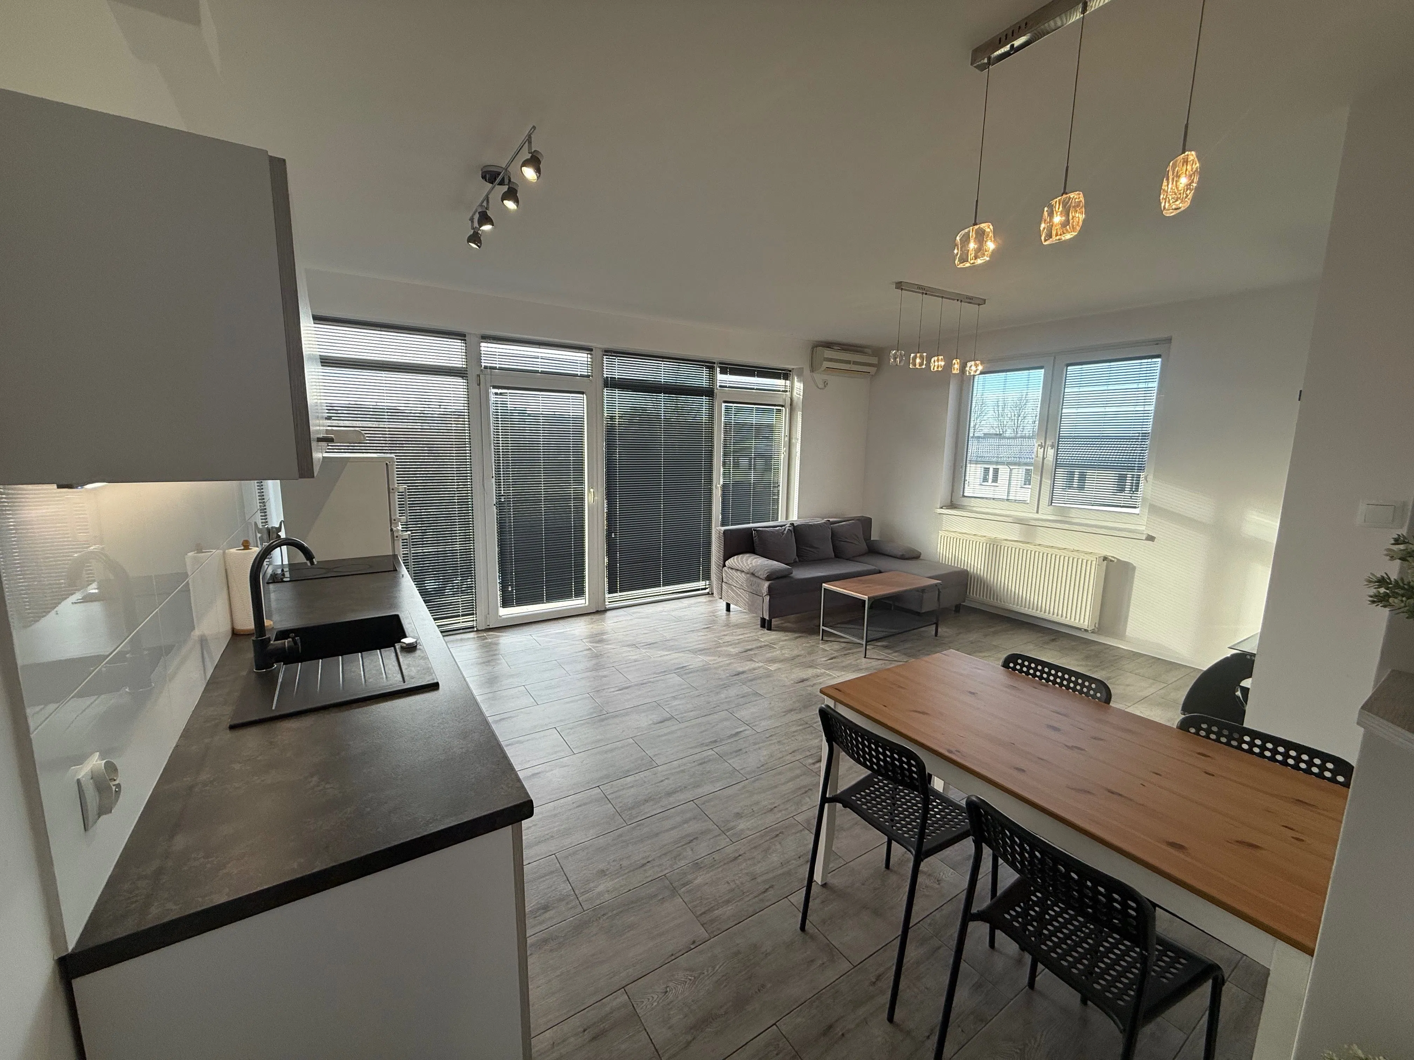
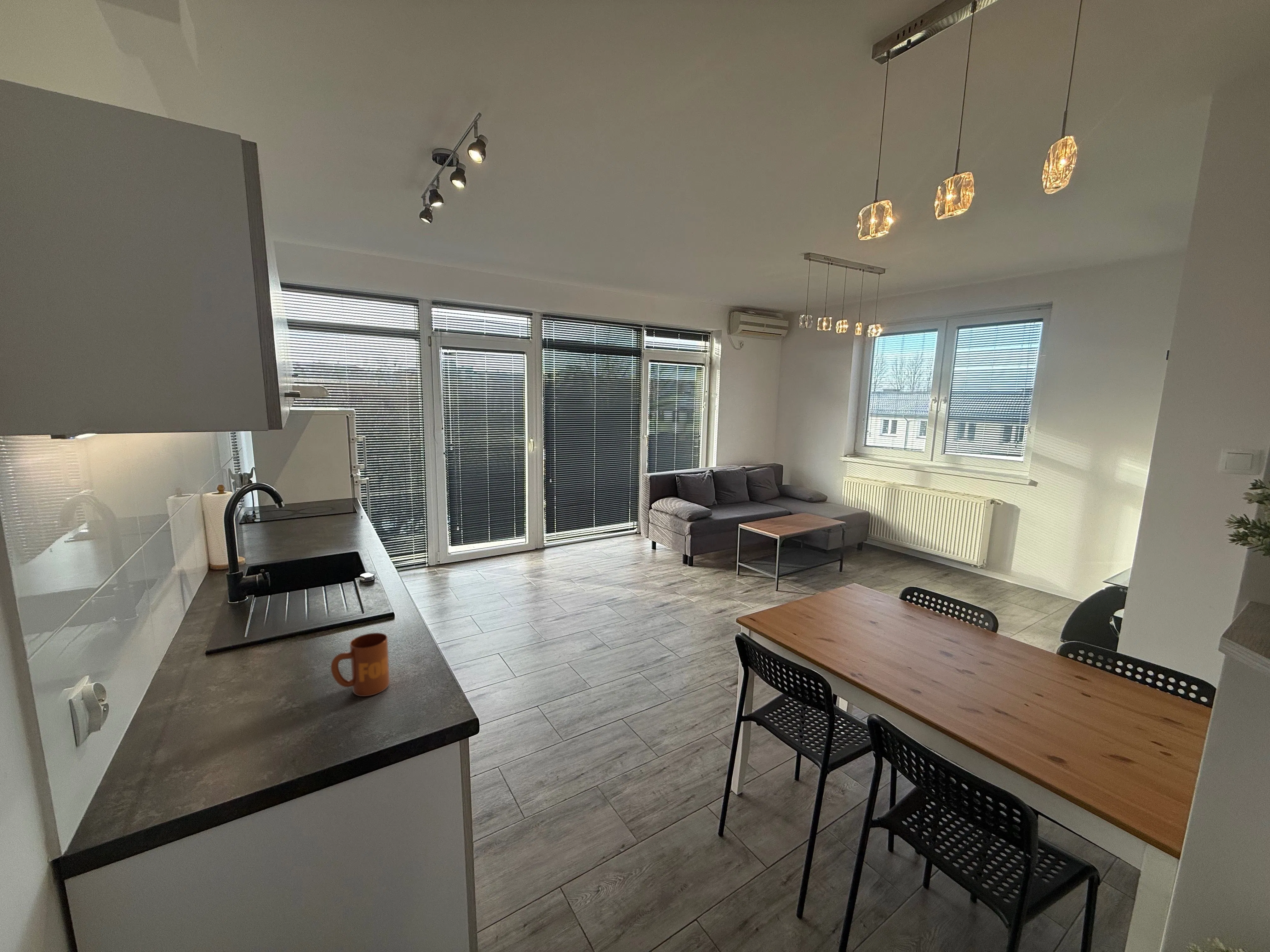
+ mug [330,632,390,697]
